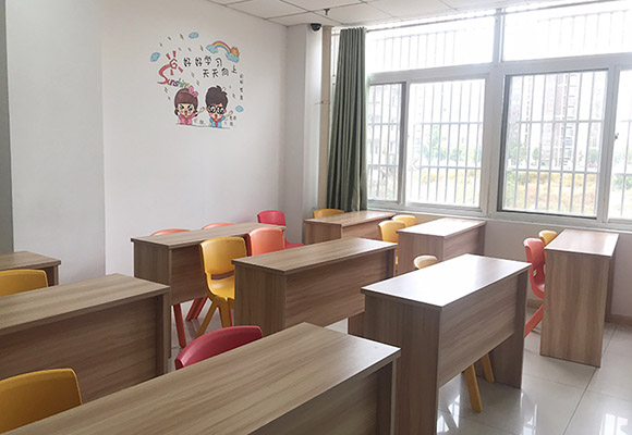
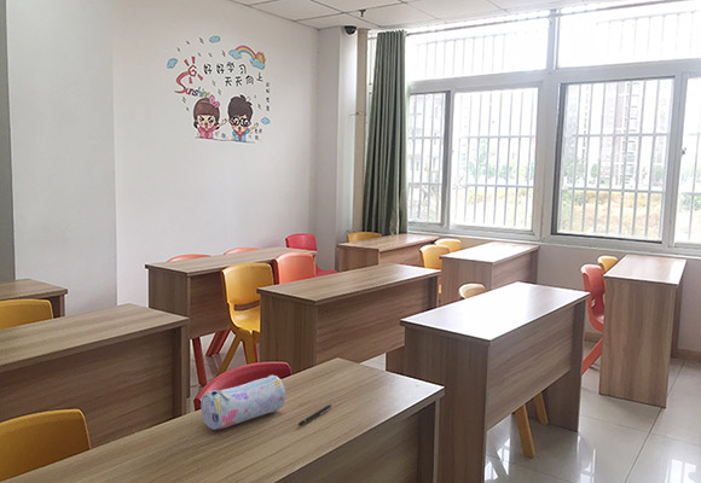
+ pen [297,403,332,426]
+ pencil case [199,374,286,431]
